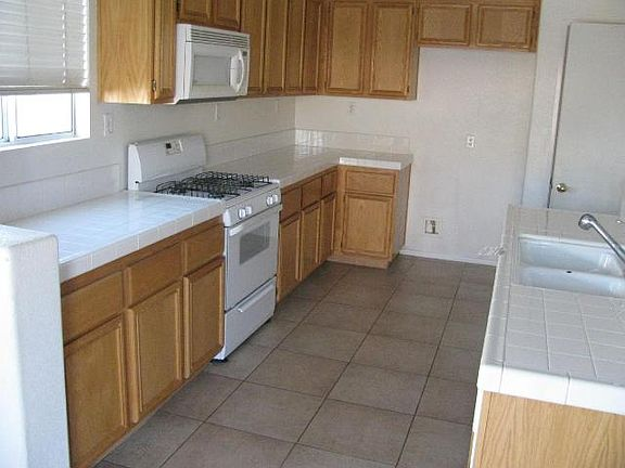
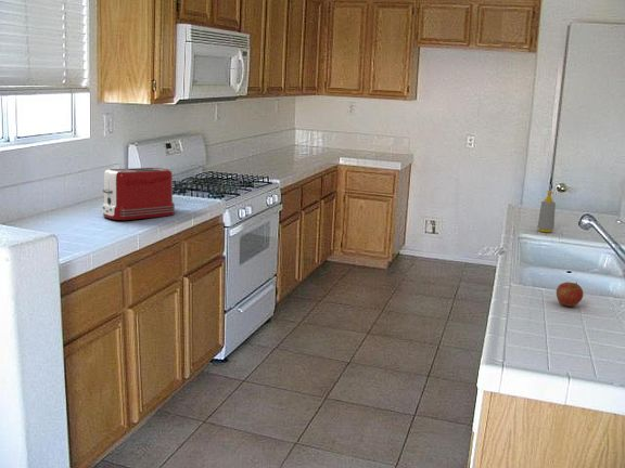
+ toaster [102,167,176,221]
+ apple [556,281,585,308]
+ soap bottle [536,190,557,233]
